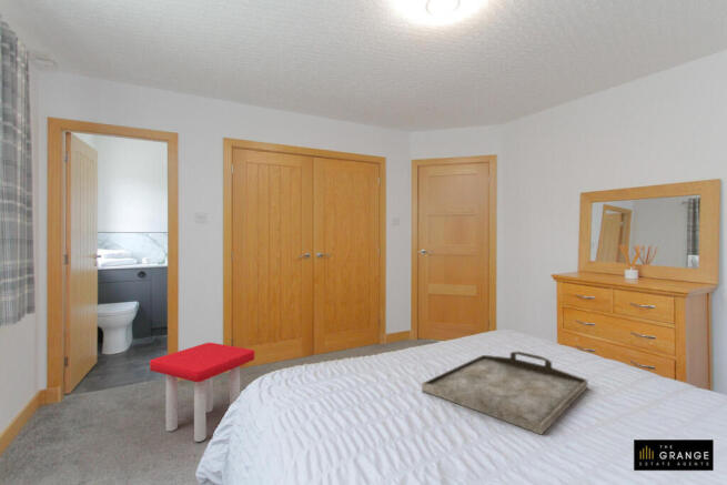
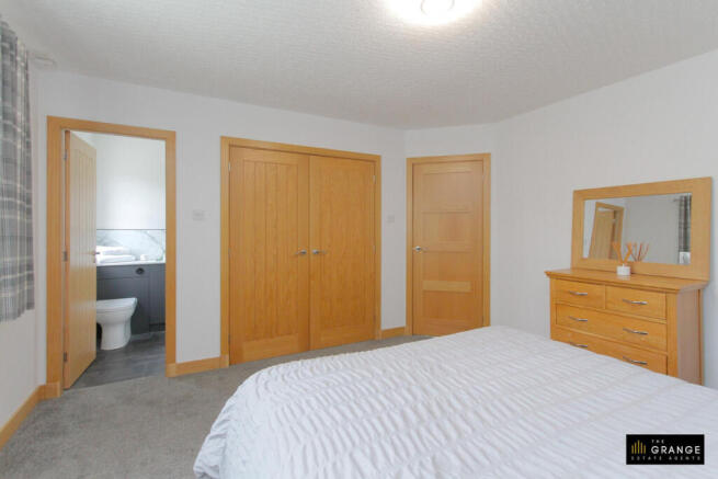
- serving tray [421,351,588,435]
- stool [149,342,255,443]
